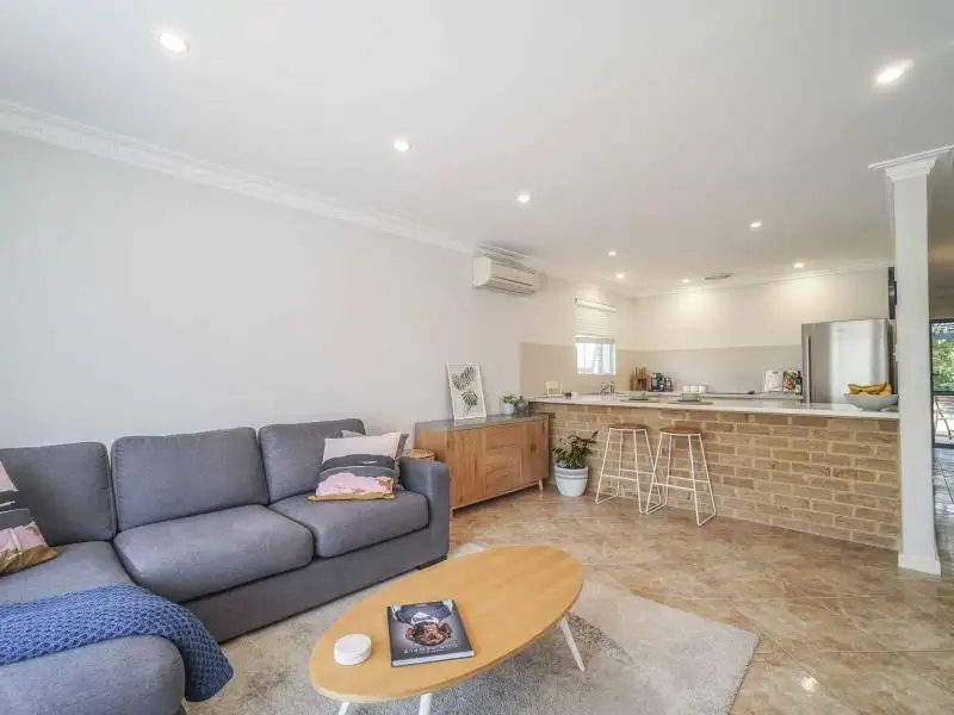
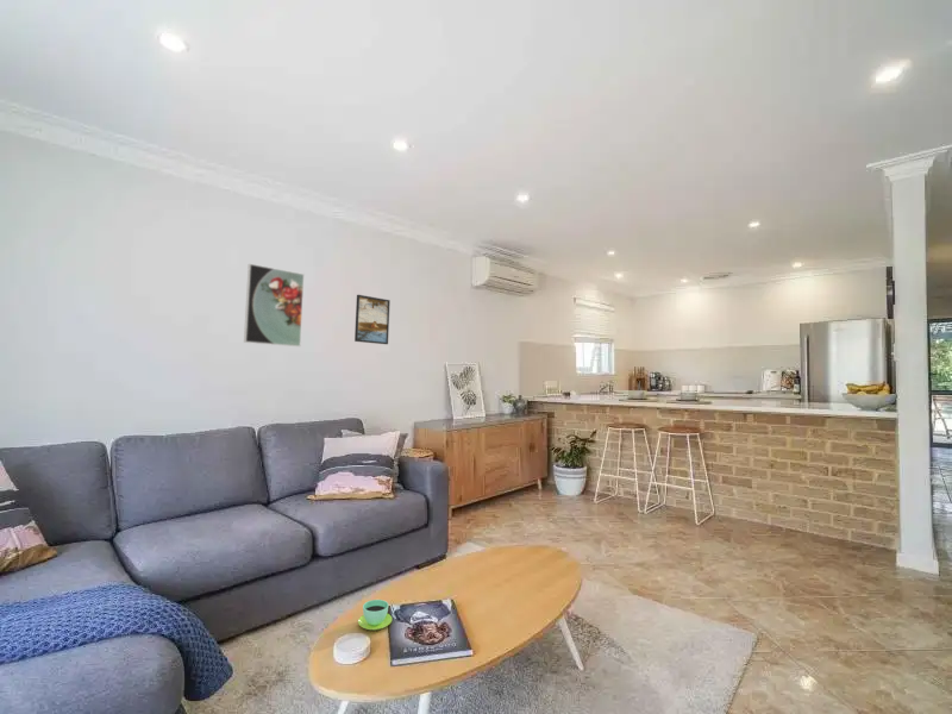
+ cup [357,599,393,632]
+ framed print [243,263,306,347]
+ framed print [353,294,392,345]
